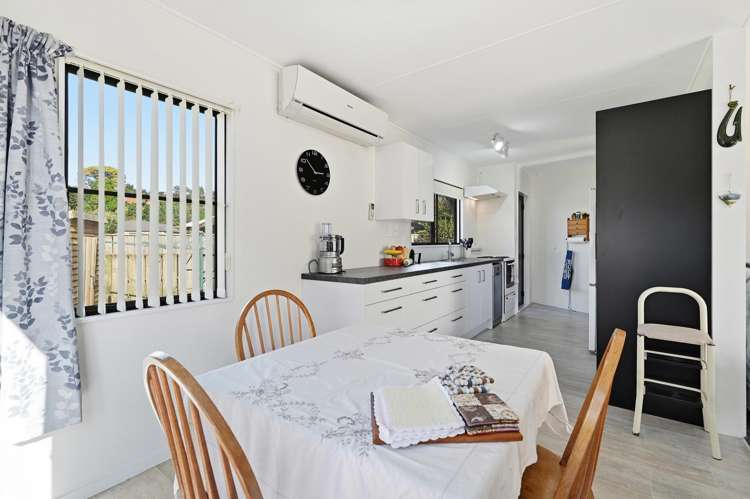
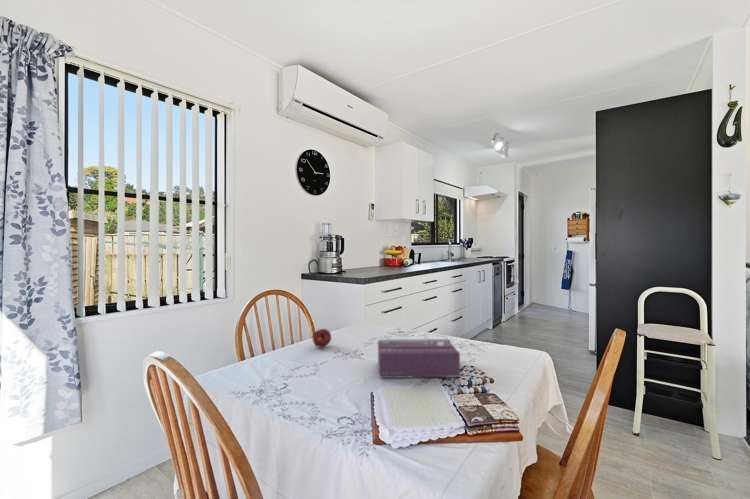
+ tissue box [377,338,461,379]
+ apple [311,328,332,348]
